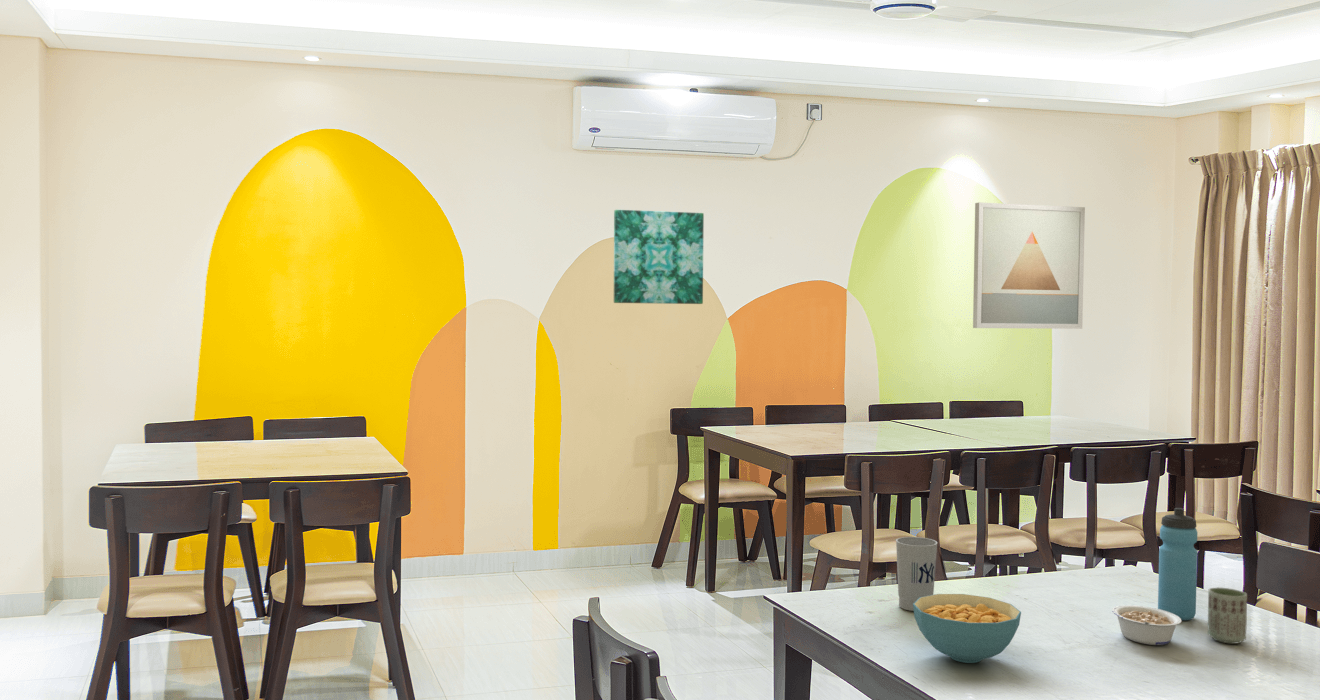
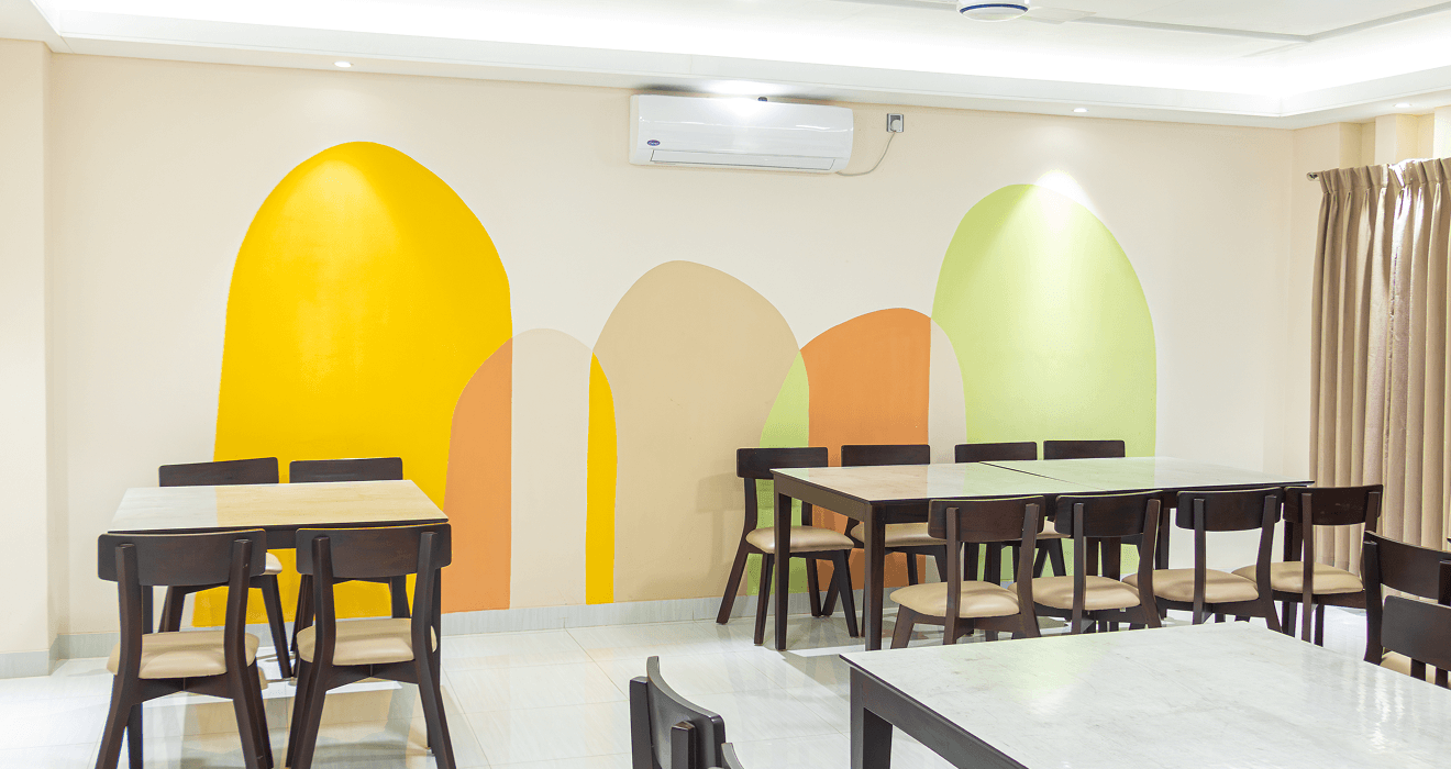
- cup [895,536,938,612]
- wall art [972,201,1086,330]
- wall art [613,209,705,305]
- water bottle [1157,507,1199,621]
- legume [1111,604,1182,646]
- cereal bowl [913,593,1022,664]
- cup [1207,586,1248,645]
